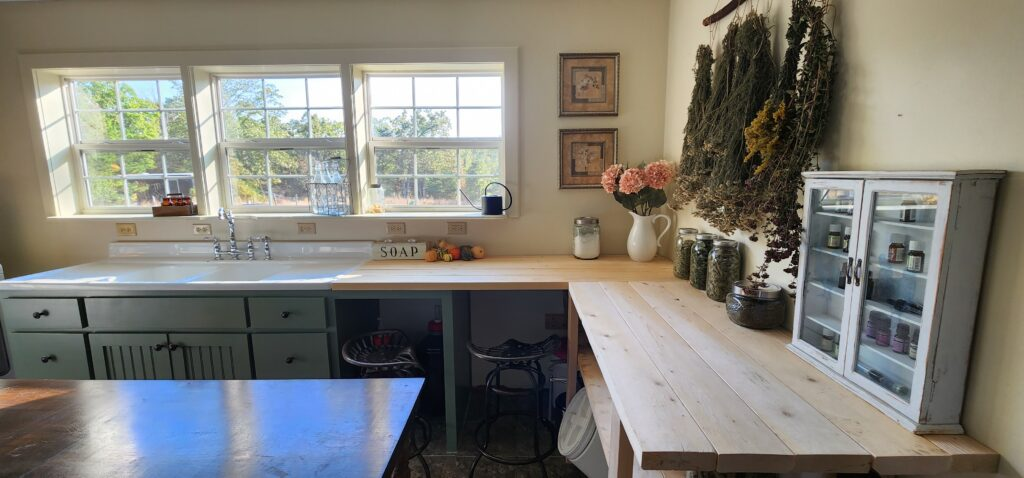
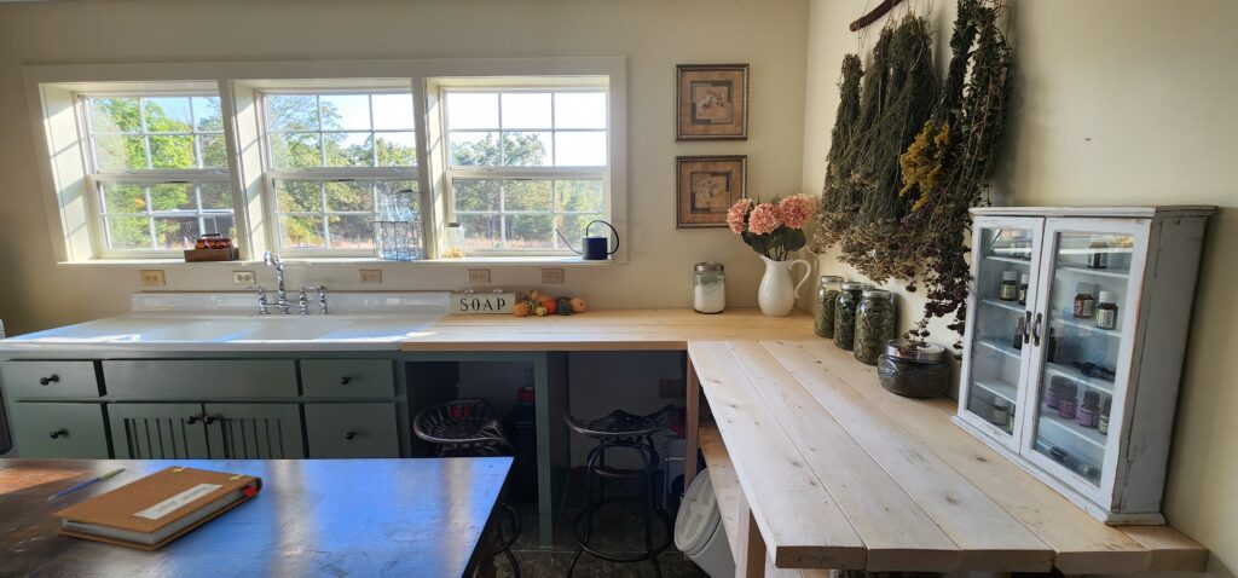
+ notebook [51,464,264,551]
+ pen [46,467,127,502]
